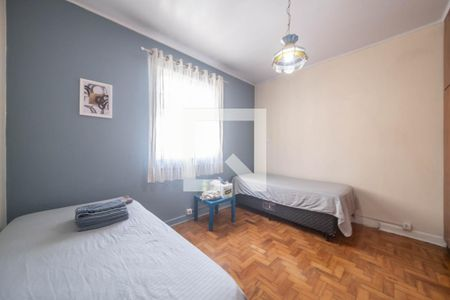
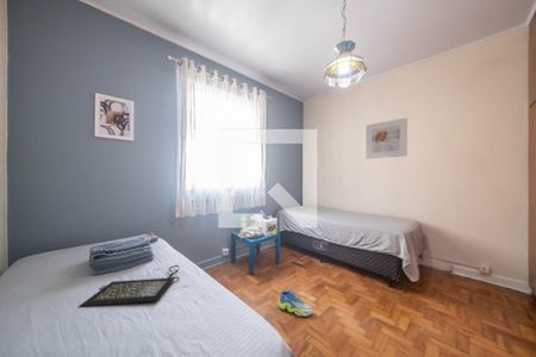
+ clutch bag [79,264,181,307]
+ sneaker [278,288,314,318]
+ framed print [364,117,409,159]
